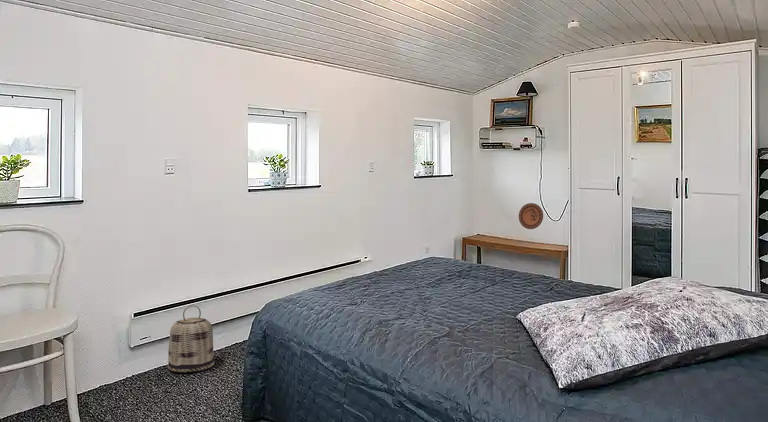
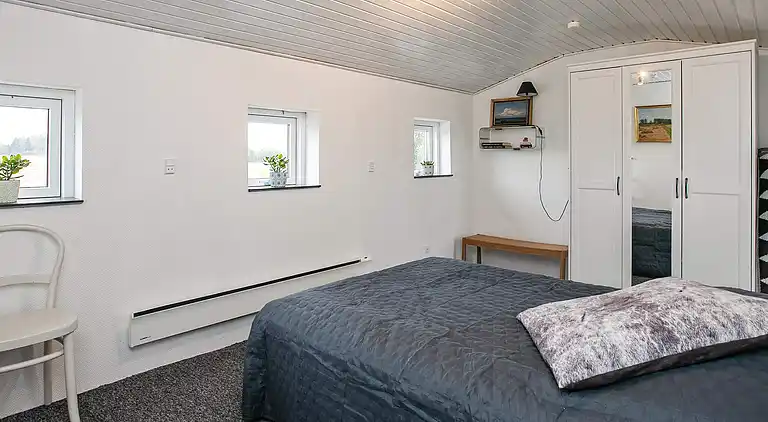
- basket [167,305,215,373]
- decorative plate [518,202,544,230]
